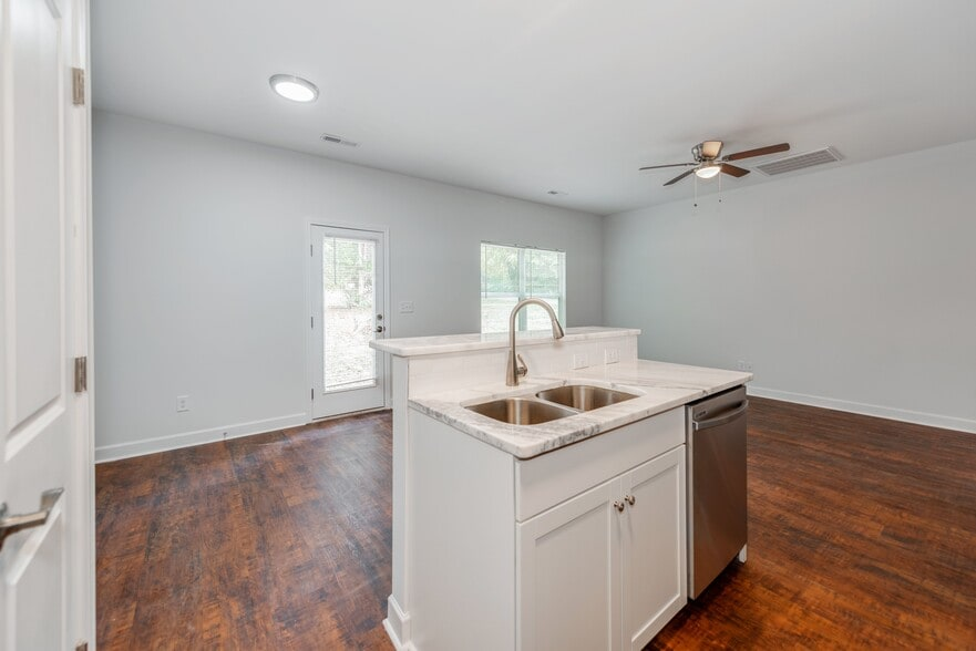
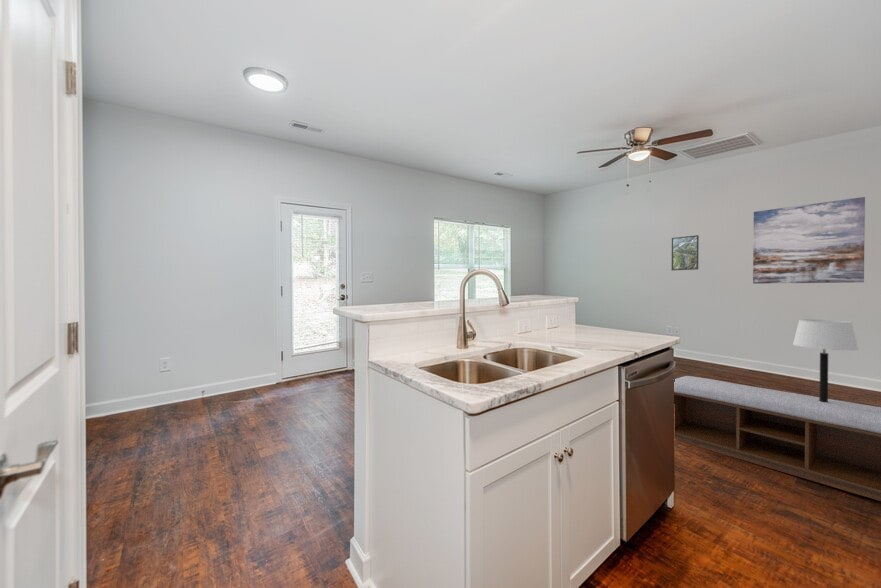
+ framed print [671,234,700,271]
+ bench [674,375,881,502]
+ wall art [752,196,866,285]
+ table lamp [792,318,860,402]
